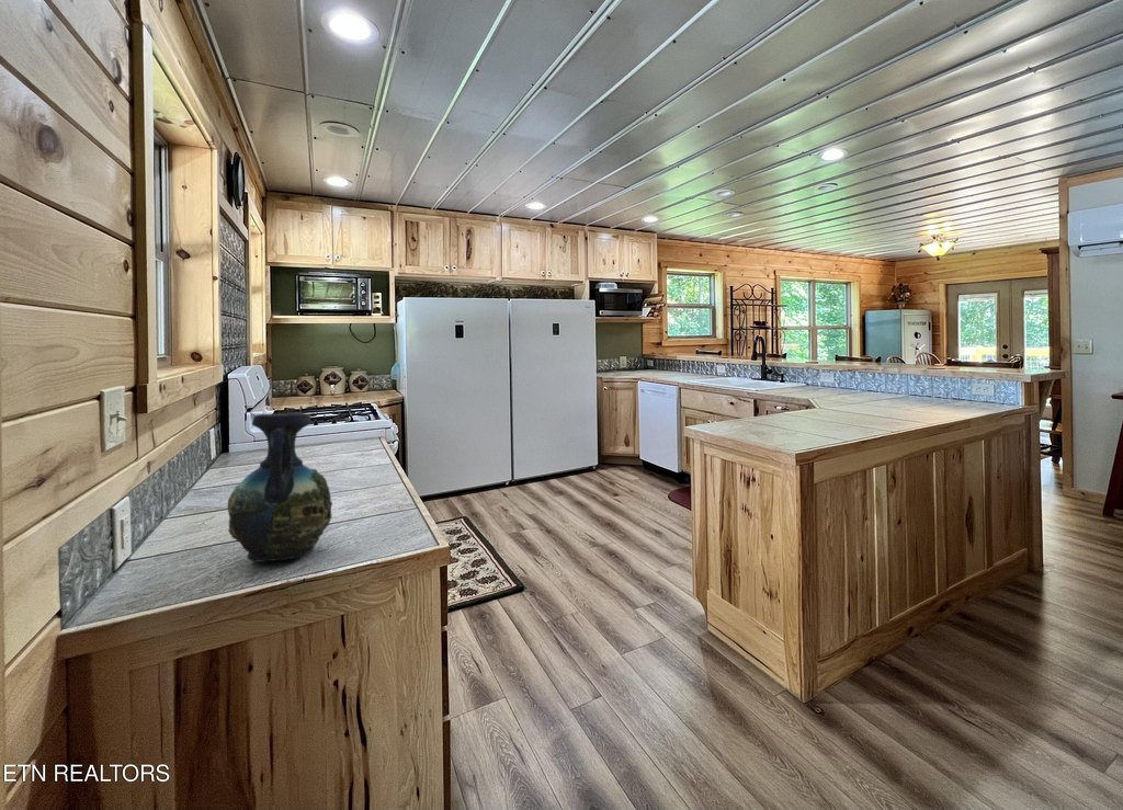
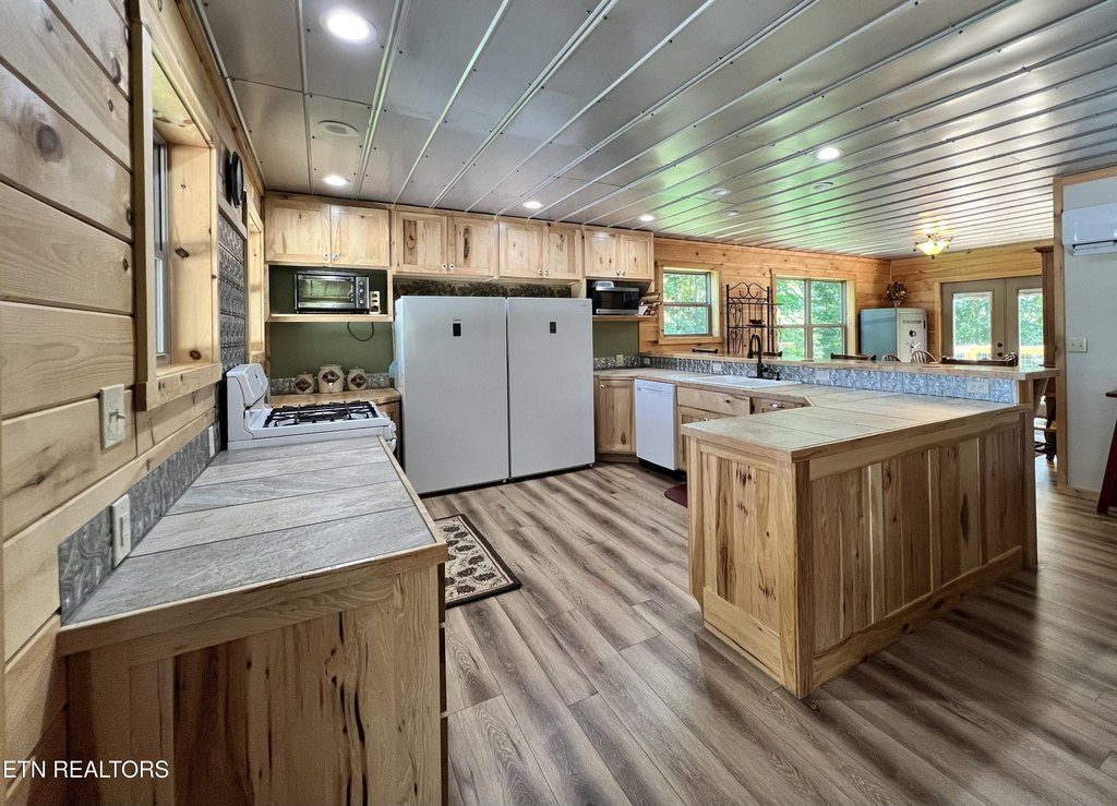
- vase [226,411,333,563]
